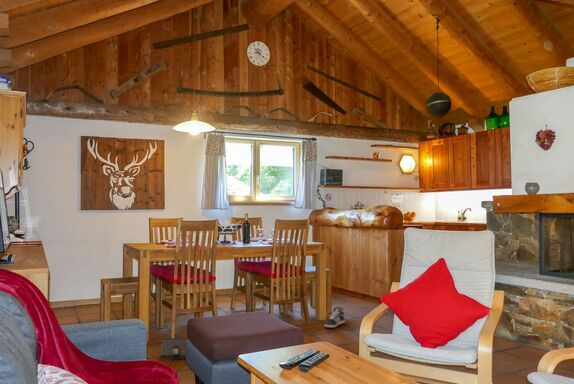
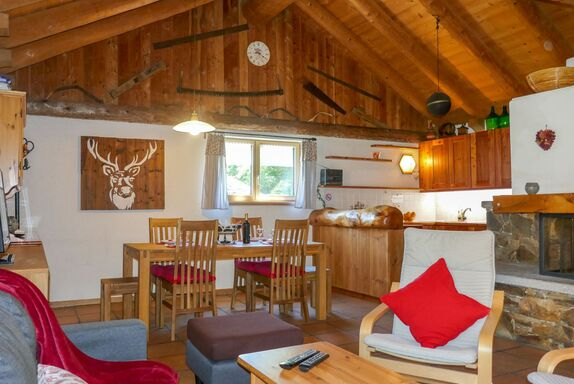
- speaker [159,337,188,361]
- sneaker [324,306,346,329]
